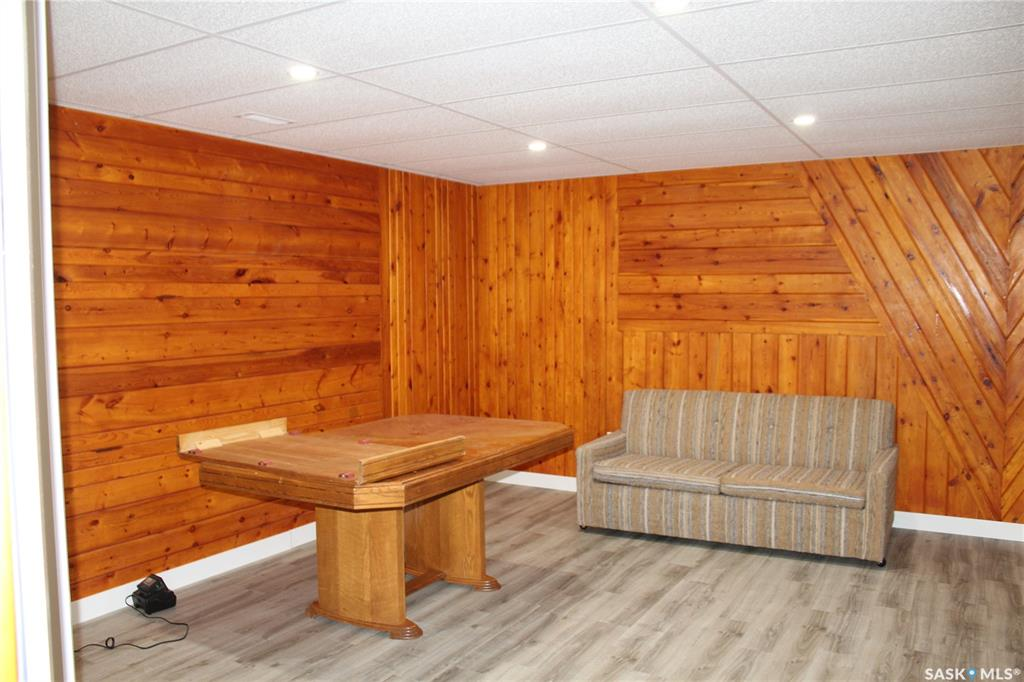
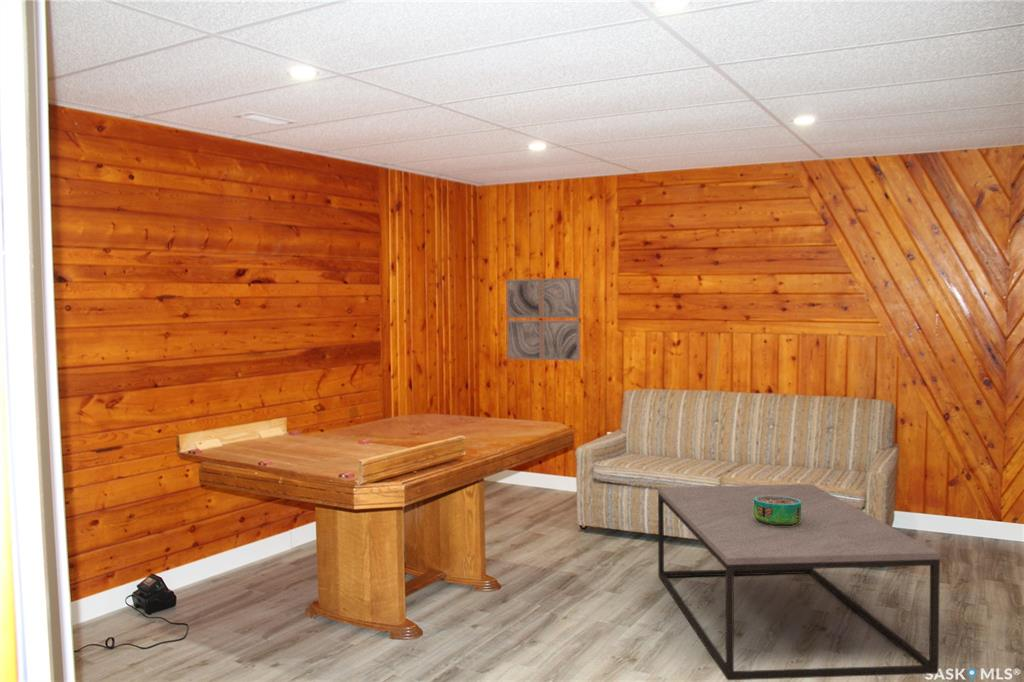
+ decorative bowl [753,495,802,526]
+ wall art [506,277,581,362]
+ coffee table [657,483,941,681]
